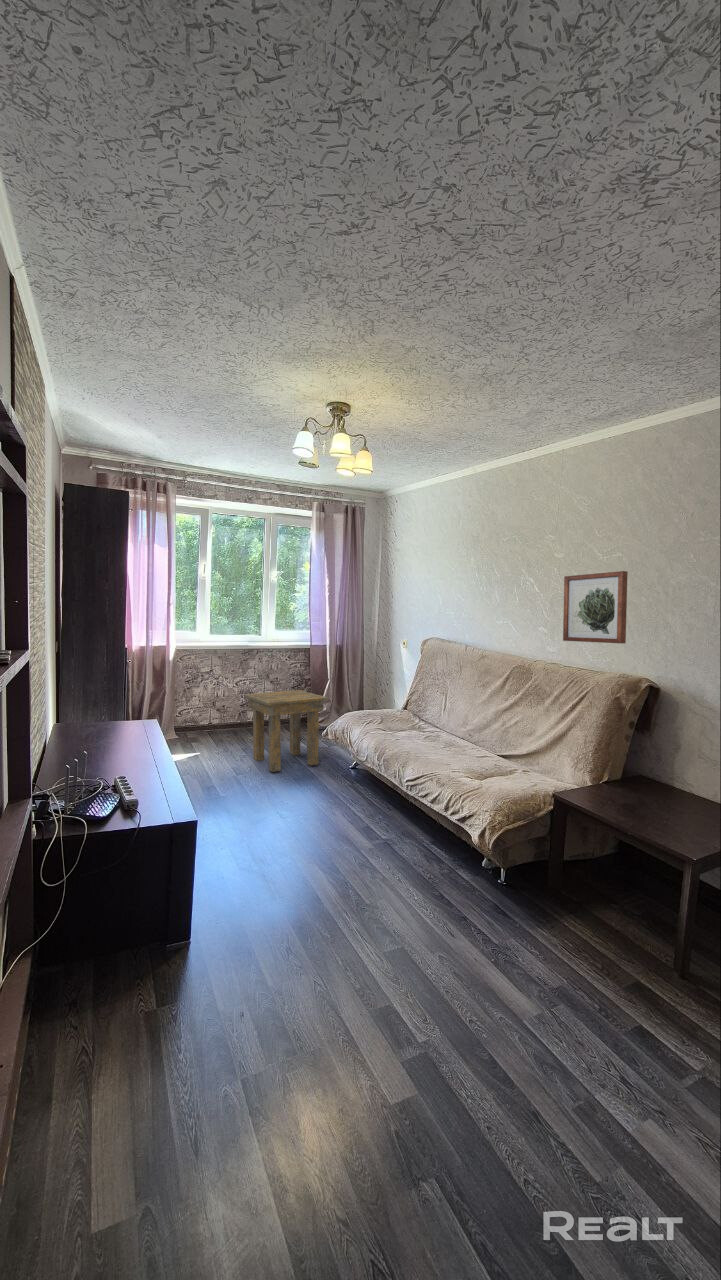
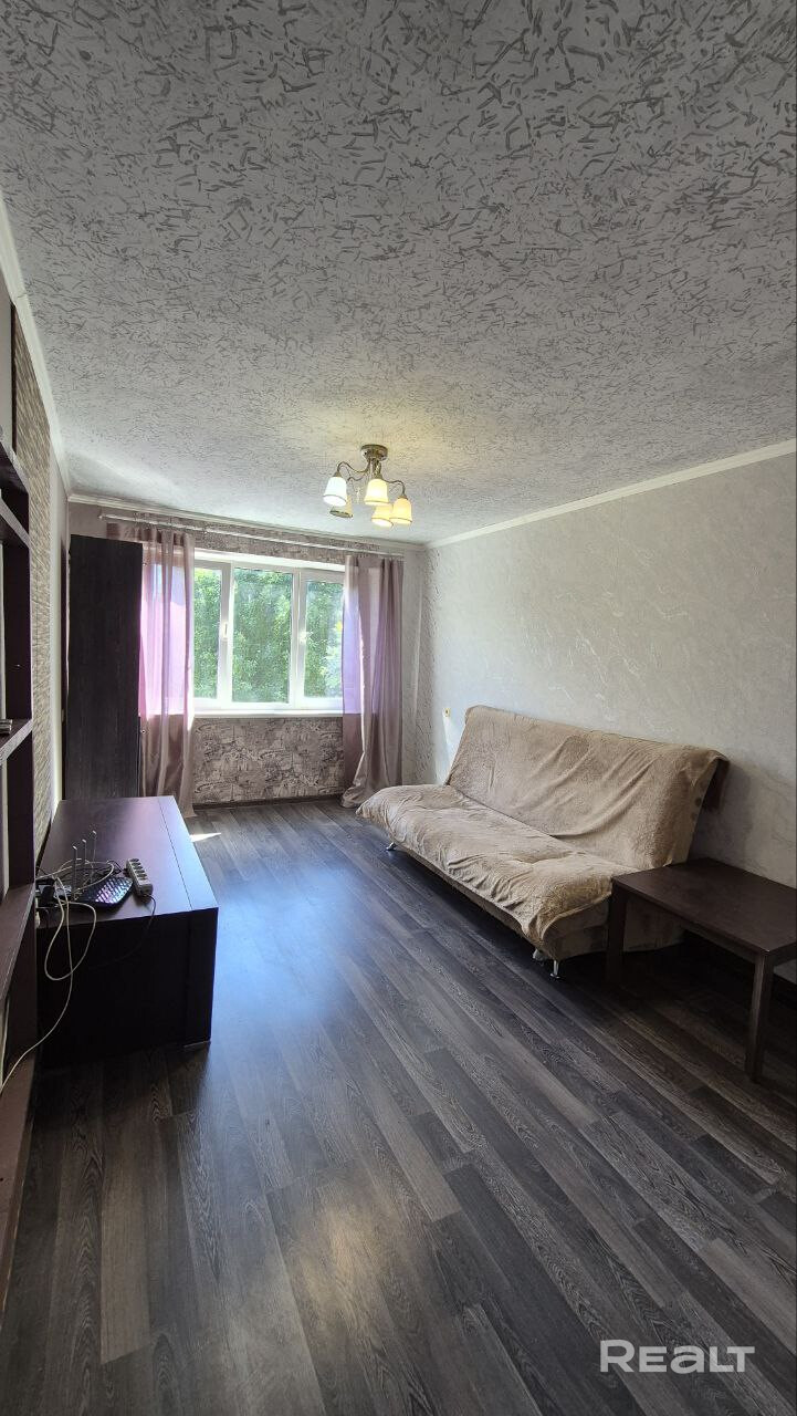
- wall art [562,570,629,644]
- side table [243,689,329,773]
